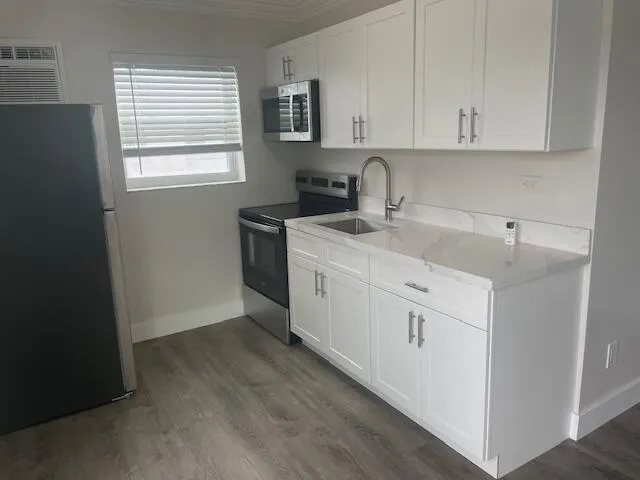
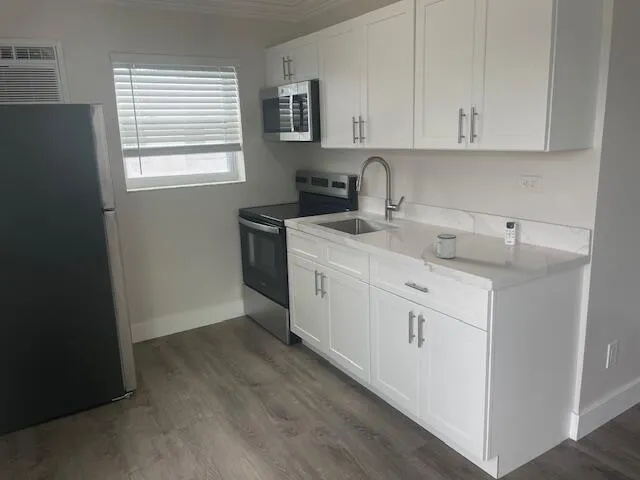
+ mug [433,233,457,259]
